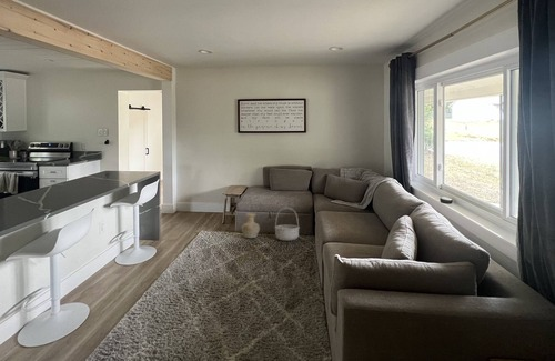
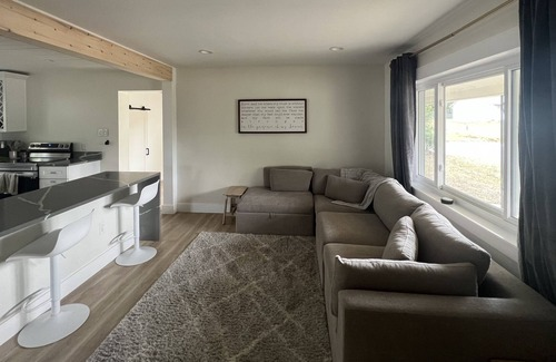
- vase [241,212,261,239]
- basket [274,207,300,242]
